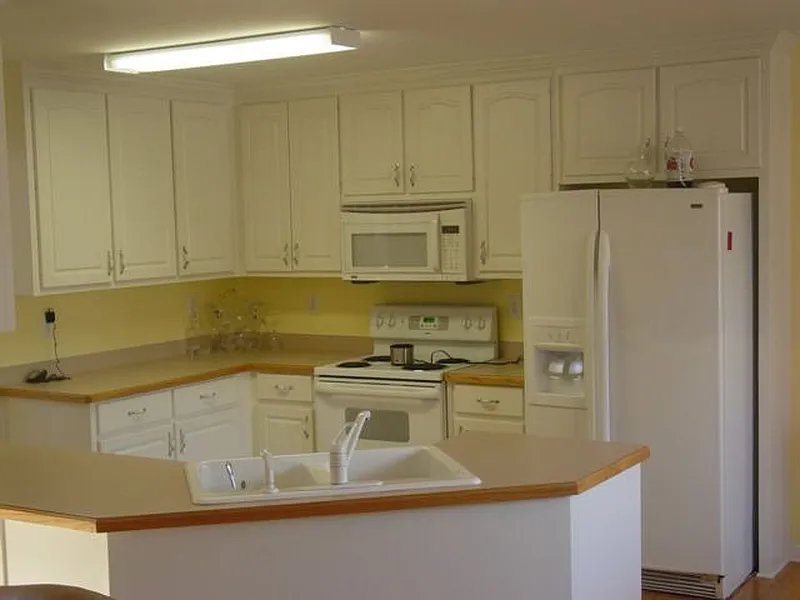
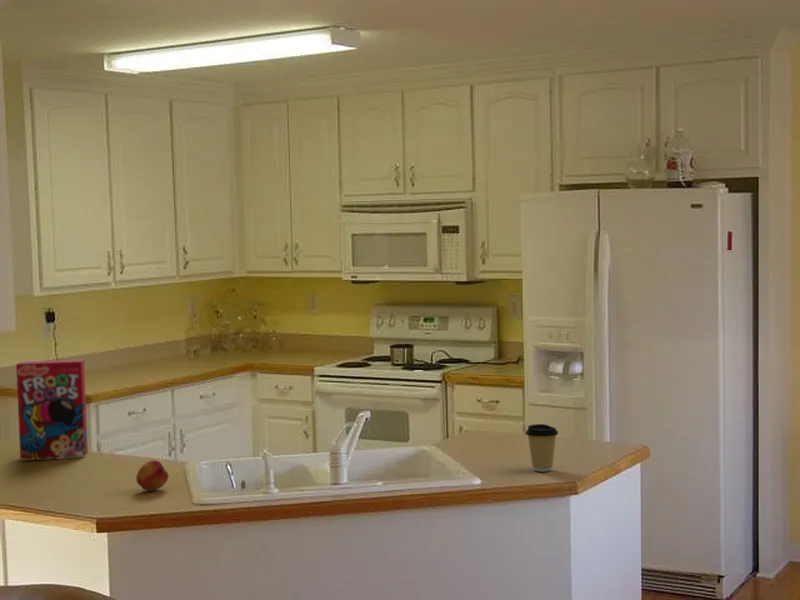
+ cereal box [15,358,89,462]
+ fruit [135,459,169,492]
+ coffee cup [524,423,559,472]
